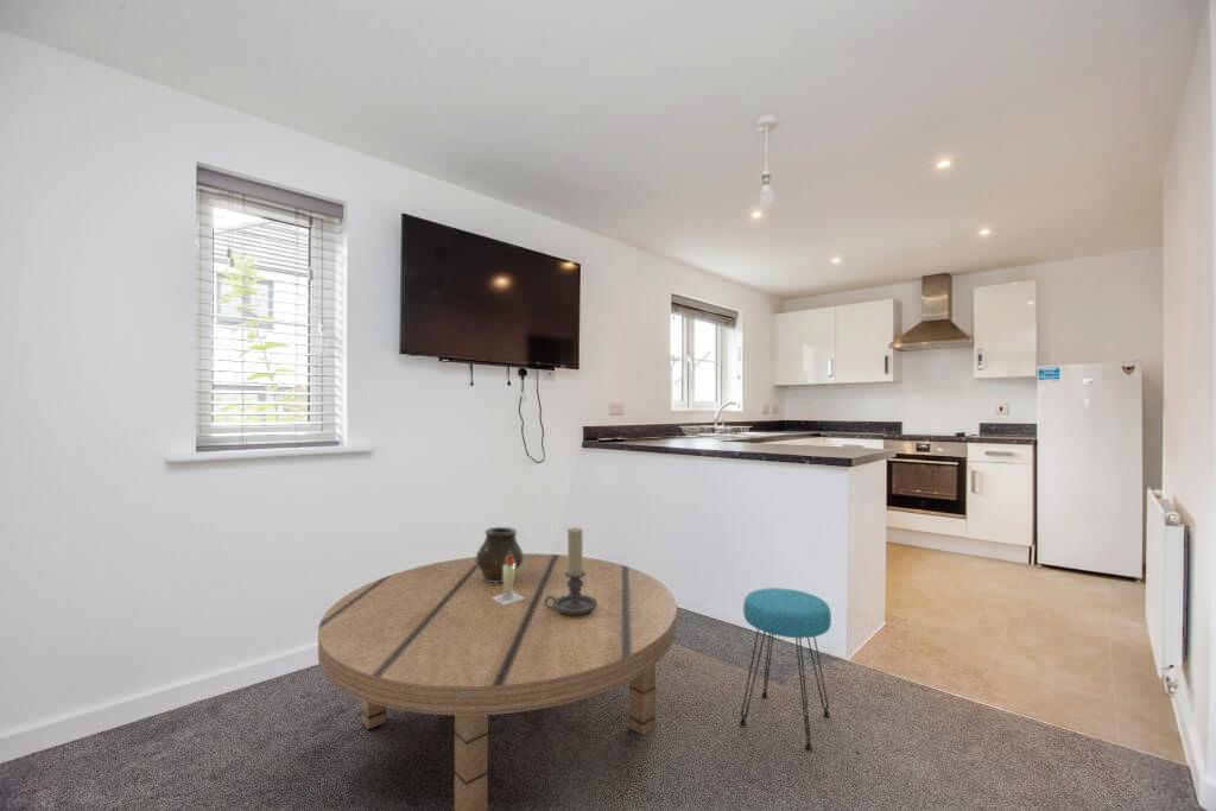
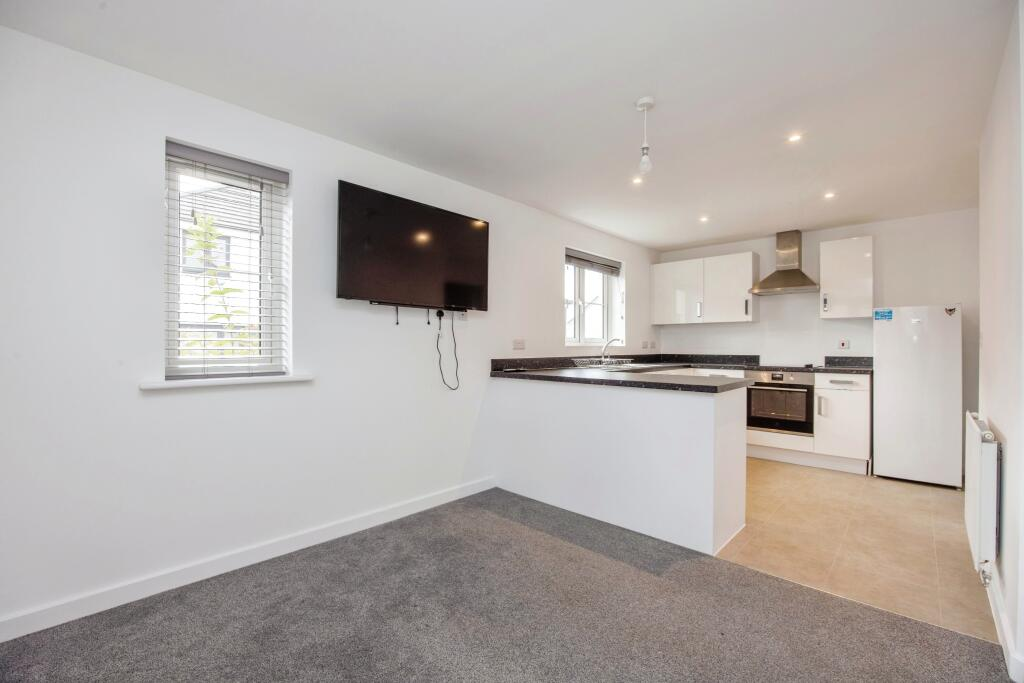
- vase [475,526,525,583]
- stool [739,587,832,750]
- candle holder [545,526,597,615]
- dining table [317,552,678,811]
